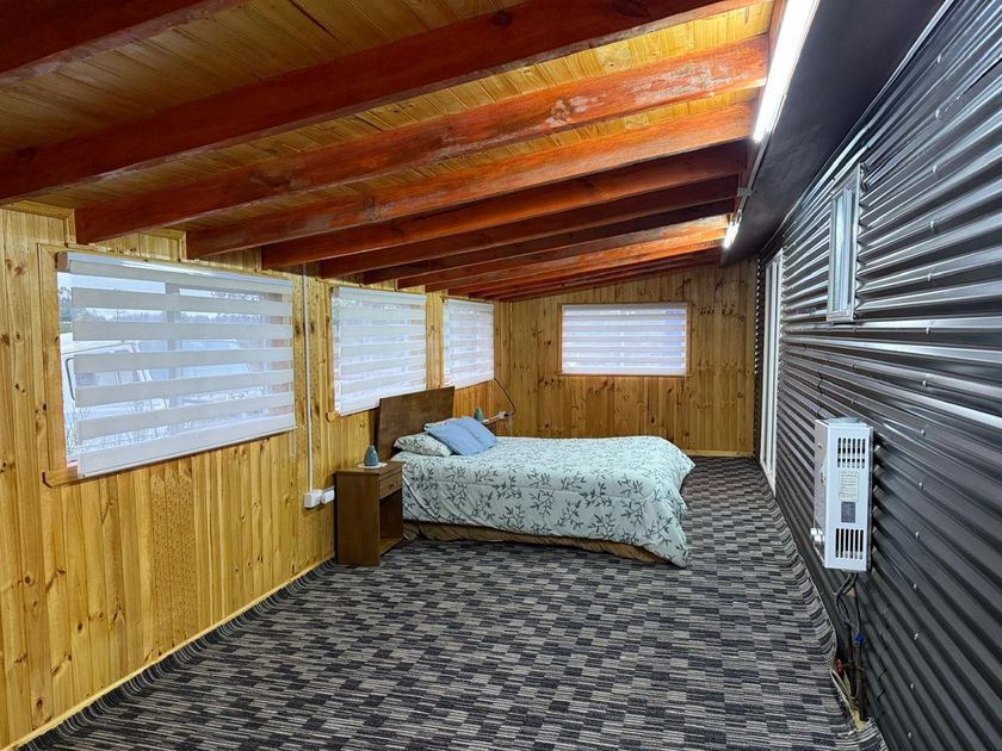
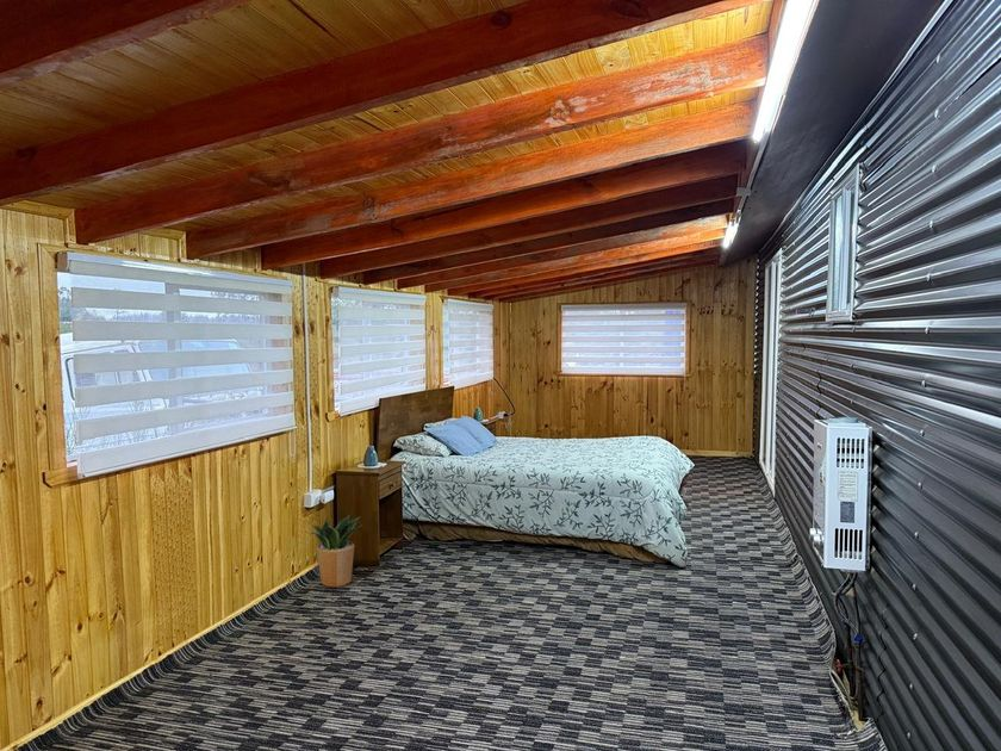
+ potted plant [309,515,363,588]
